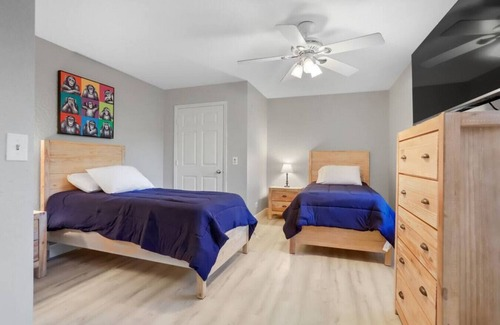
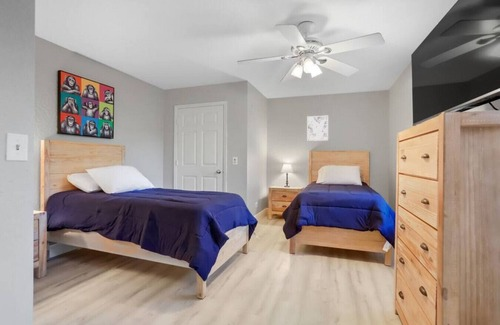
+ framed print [306,115,329,142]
